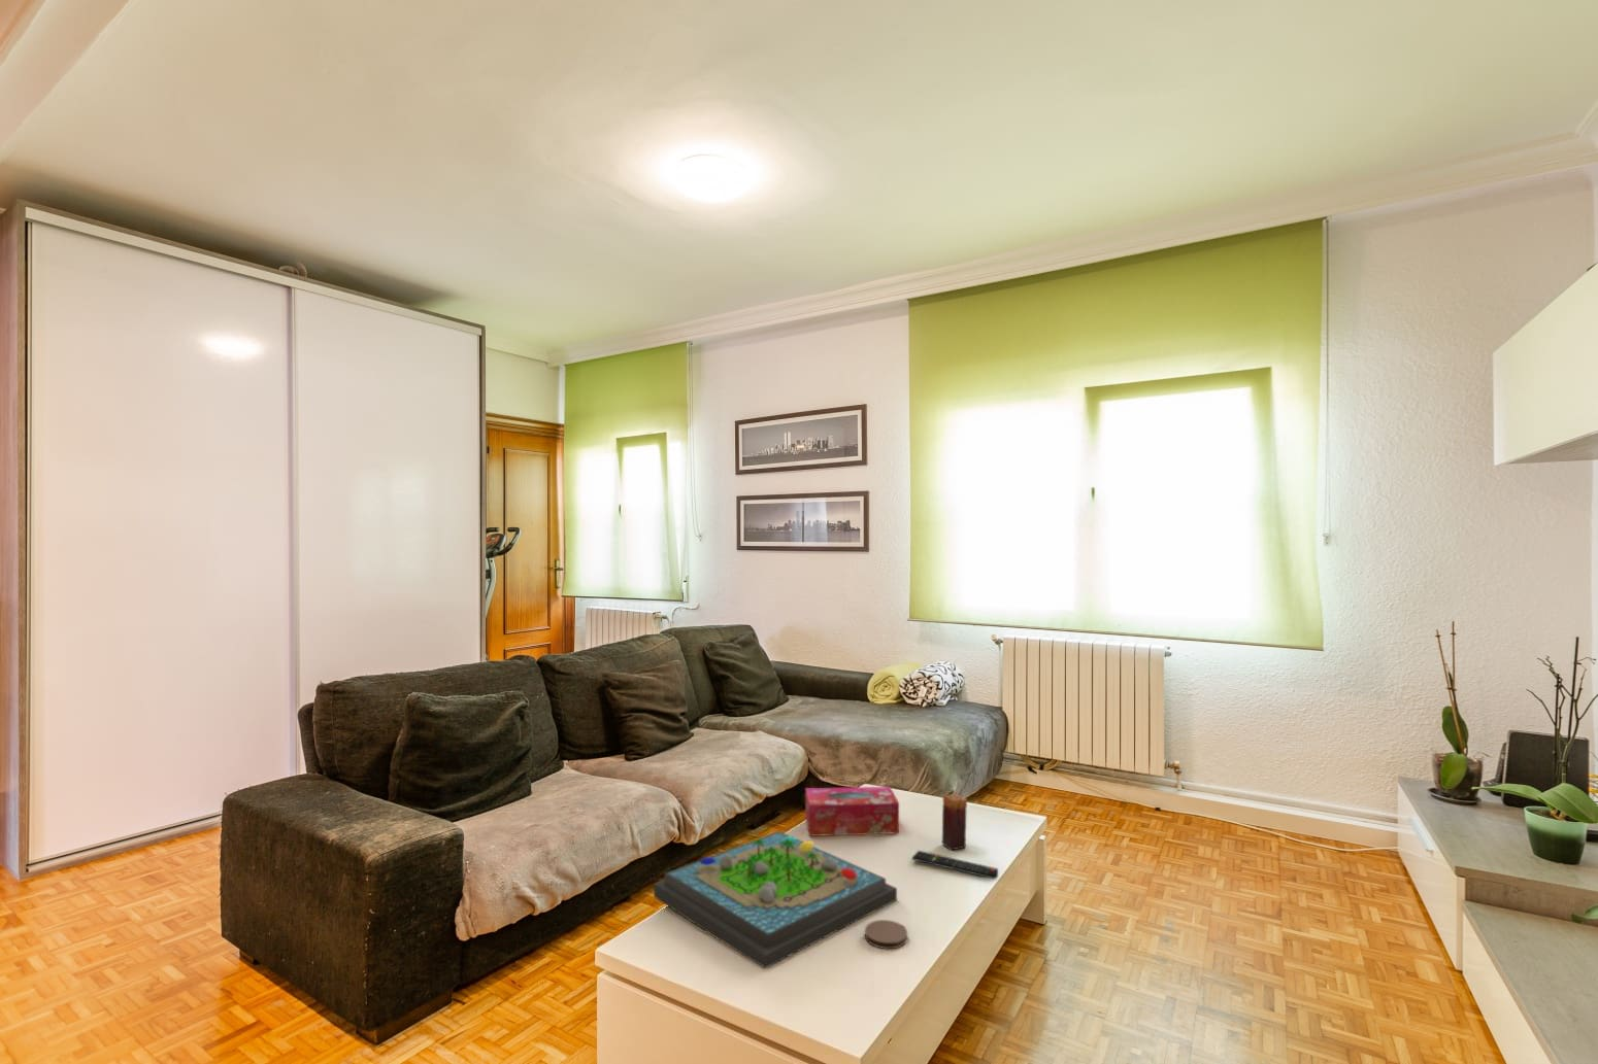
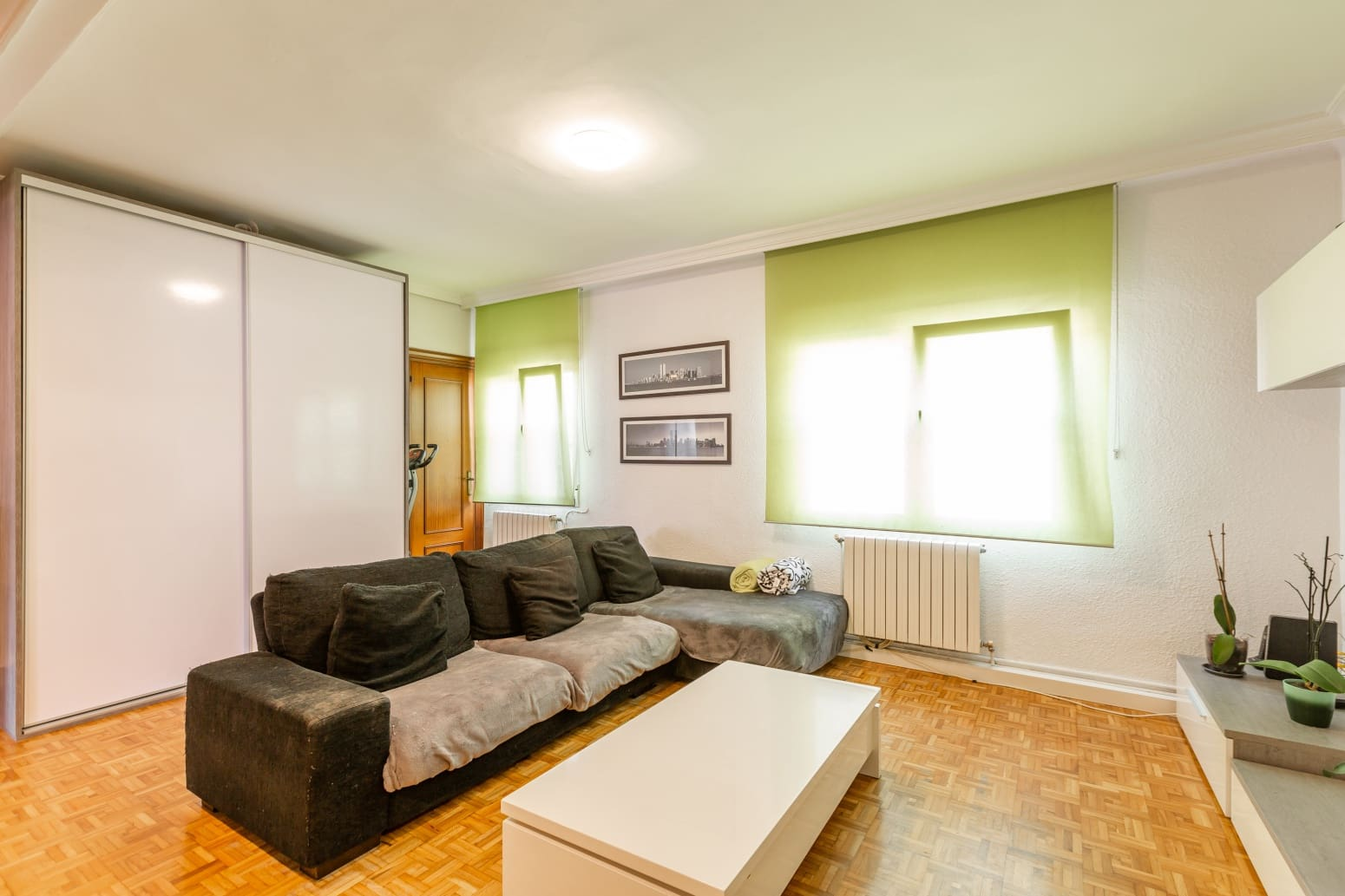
- board game [652,830,898,969]
- remote control [911,850,999,880]
- coaster [864,919,908,950]
- candle [941,793,968,850]
- tissue box [804,786,901,837]
